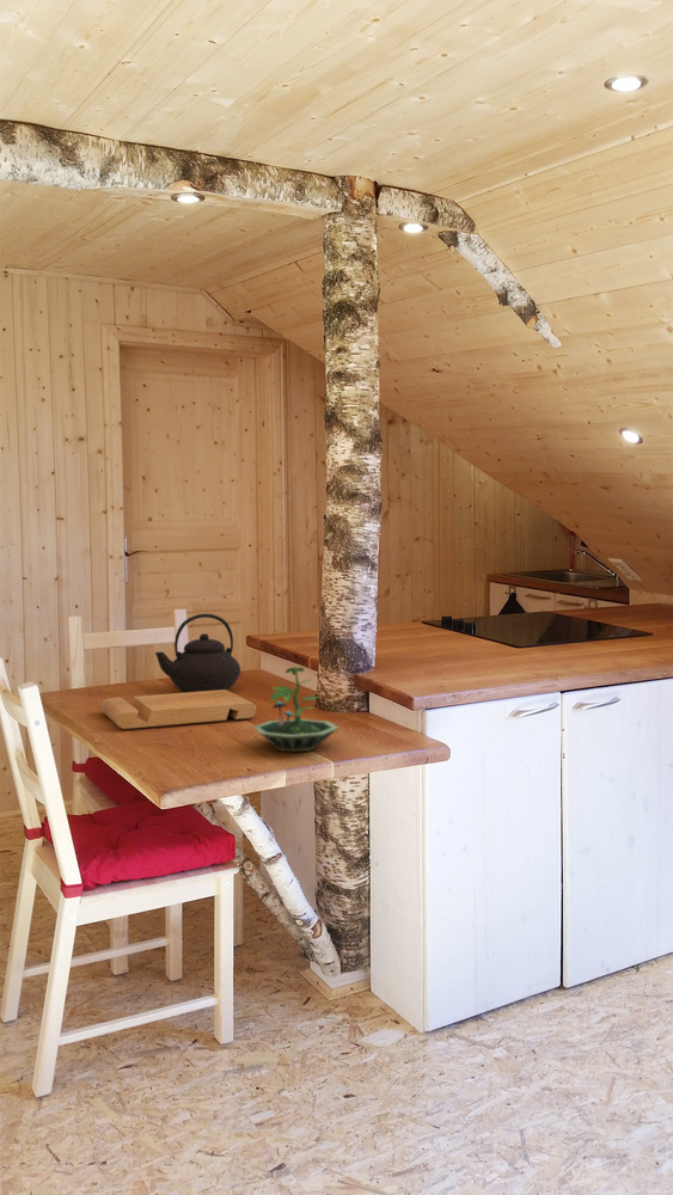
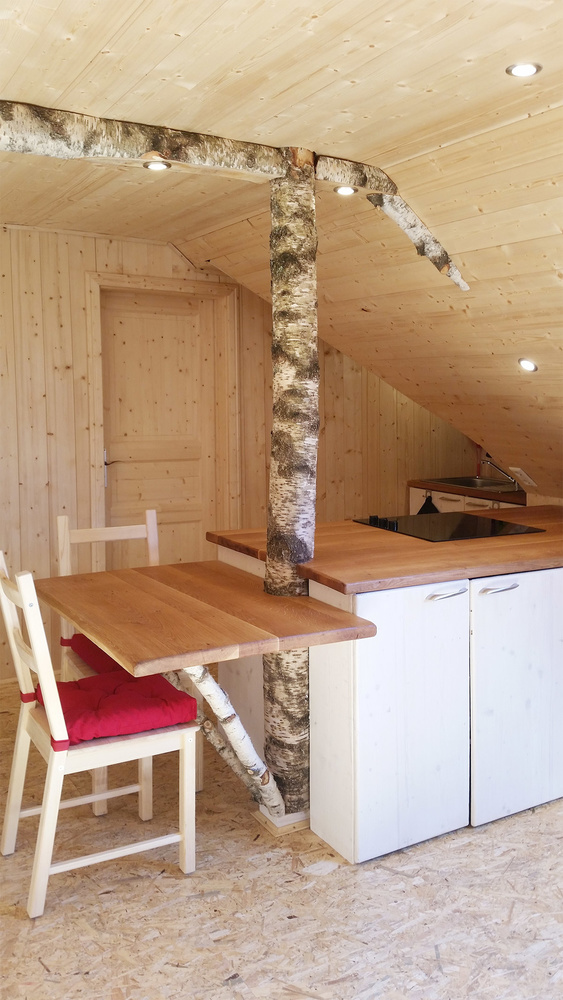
- terrarium [251,664,339,753]
- cutting board [99,690,257,730]
- teapot [154,613,241,693]
